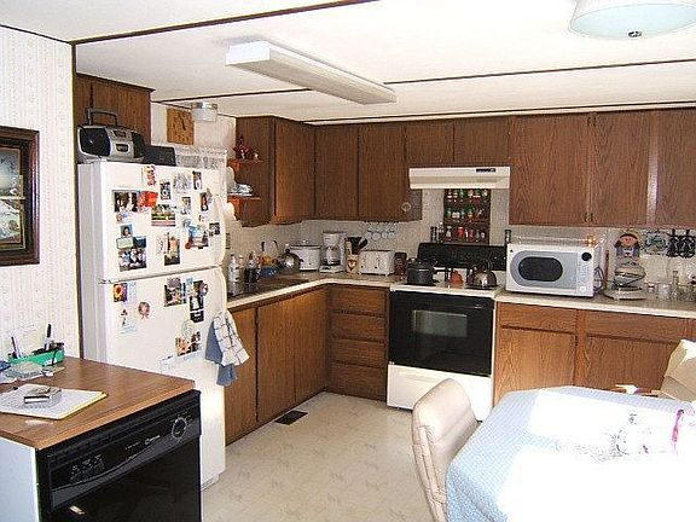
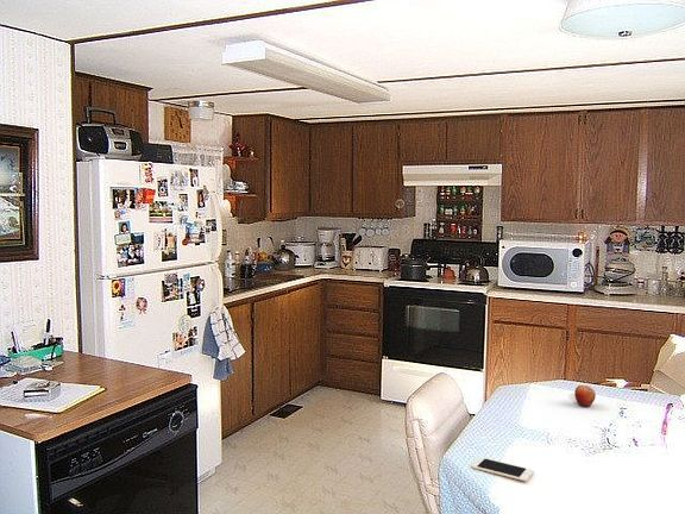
+ cell phone [471,456,535,483]
+ apple [573,384,597,408]
